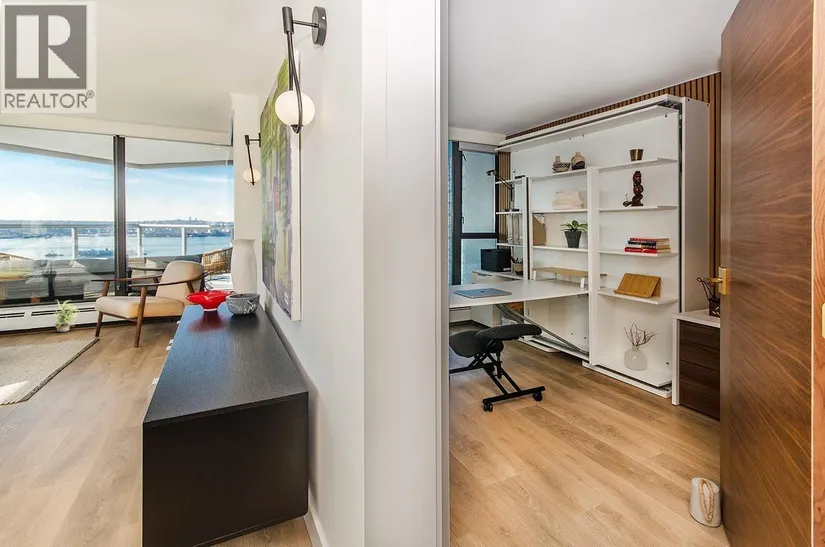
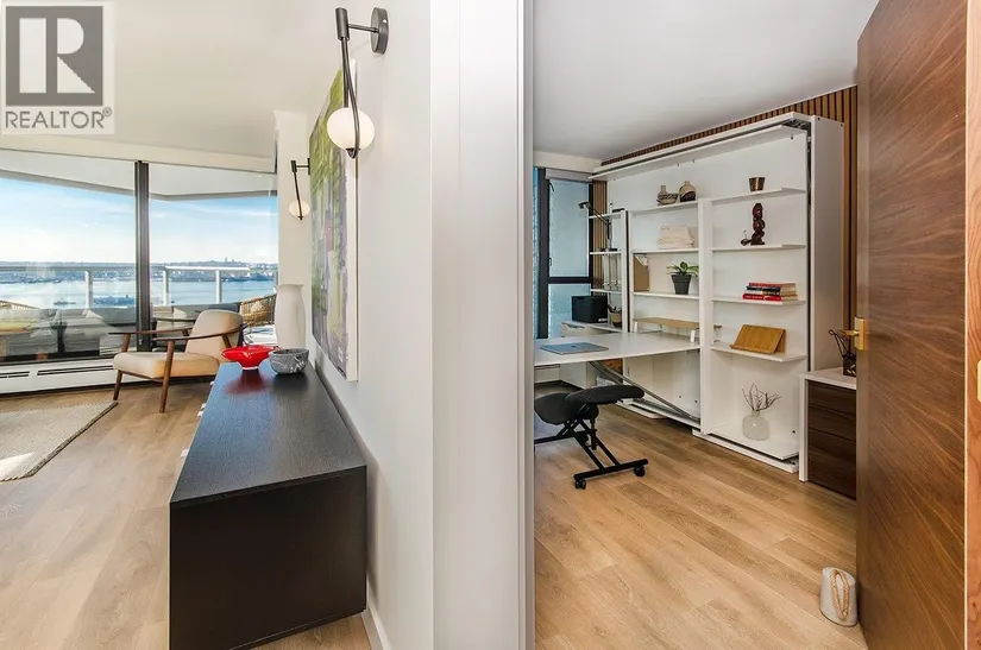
- potted plant [51,299,81,333]
